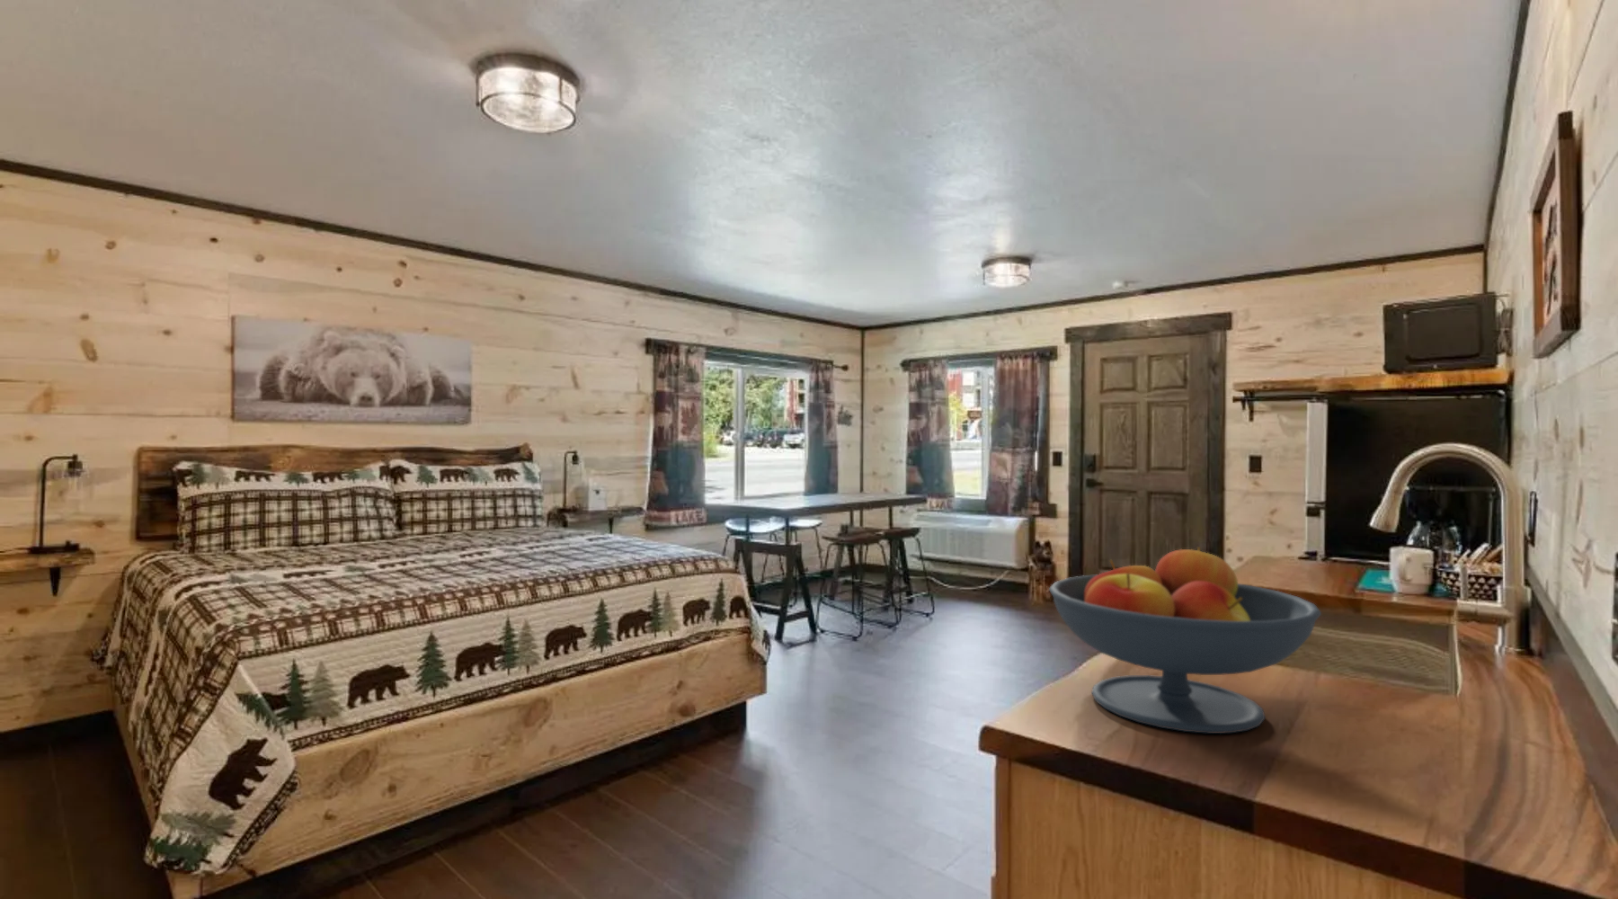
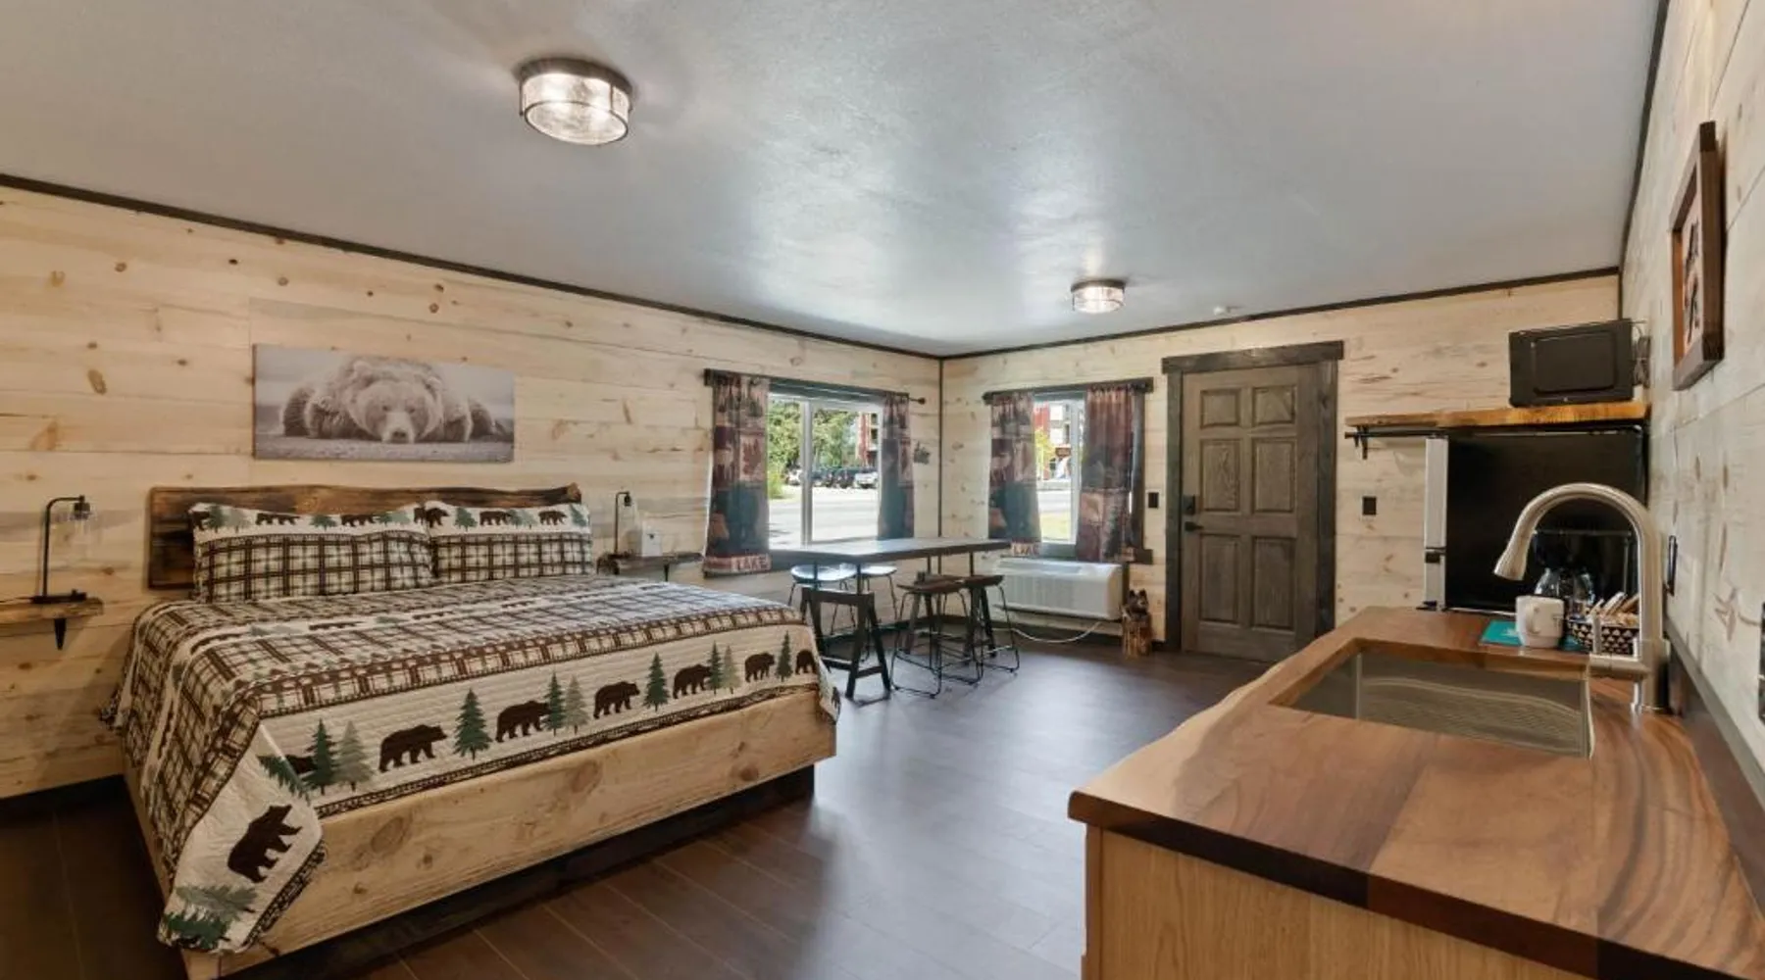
- fruit bowl [1048,546,1323,734]
